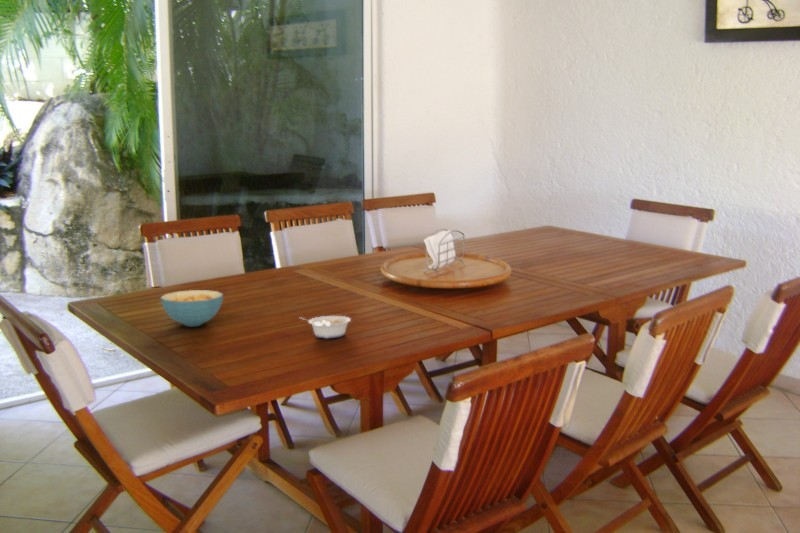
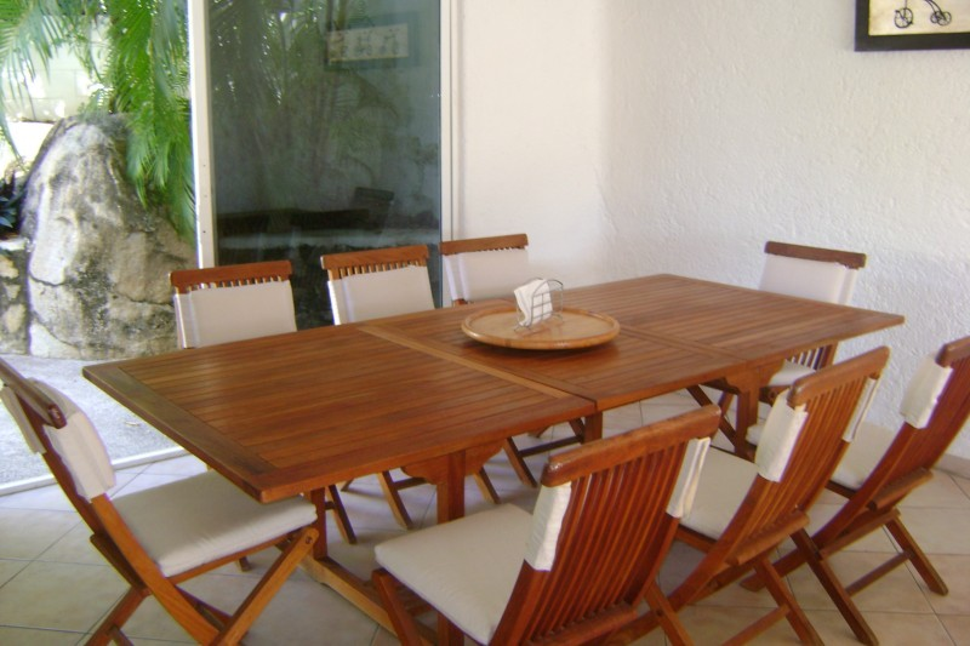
- cereal bowl [160,289,224,327]
- legume [299,315,352,339]
